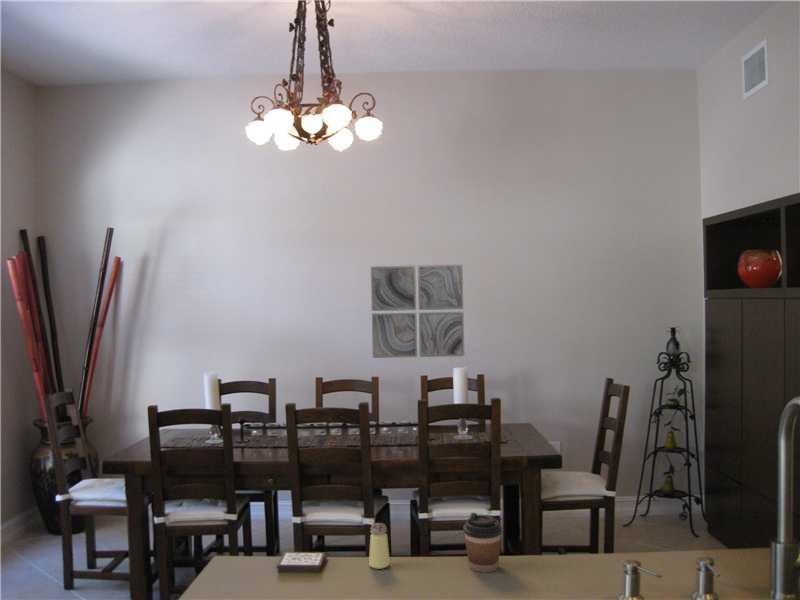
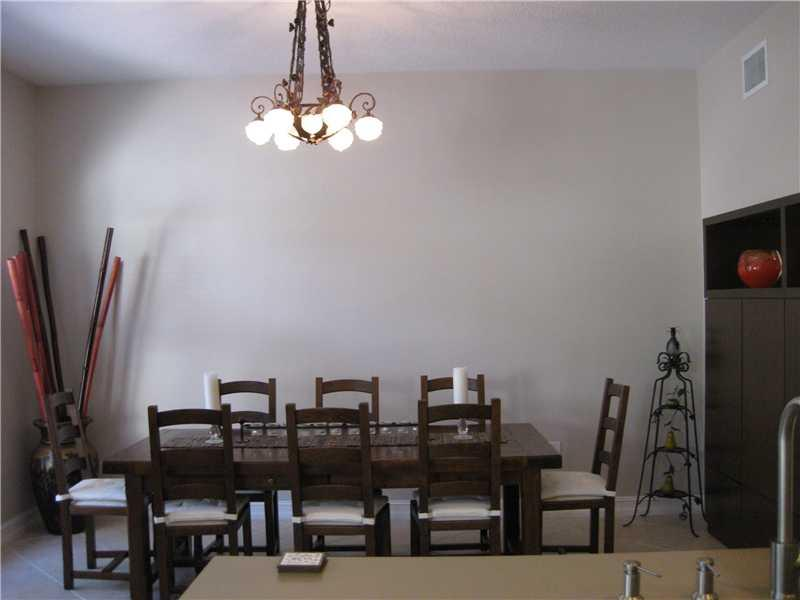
- saltshaker [368,522,391,570]
- coffee cup [462,512,503,574]
- wall art [370,264,465,359]
